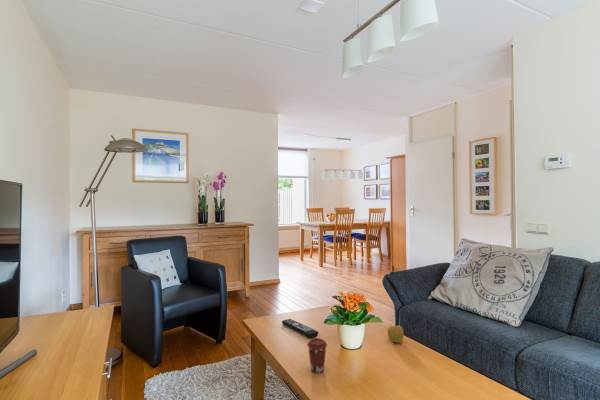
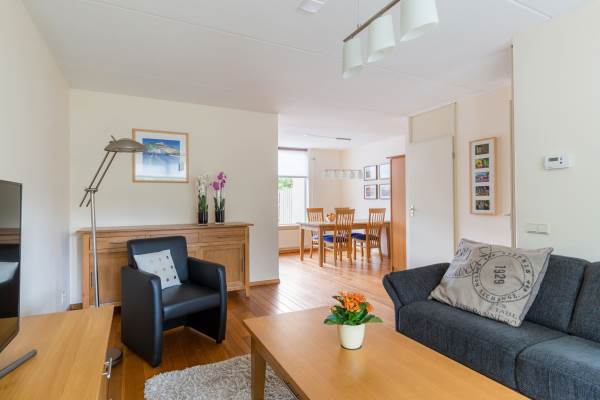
- apple [386,325,405,343]
- remote control [281,318,319,339]
- coffee cup [306,337,328,374]
